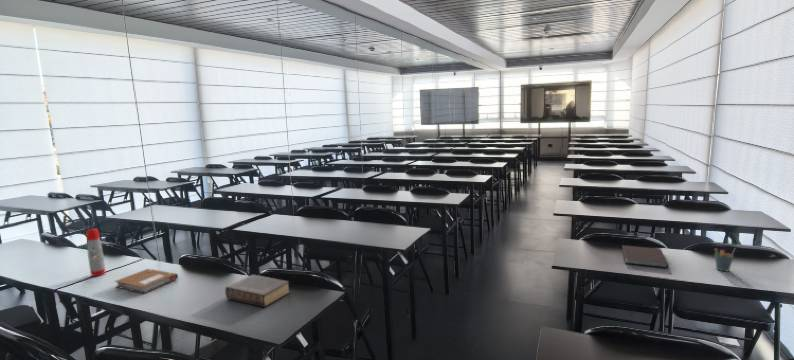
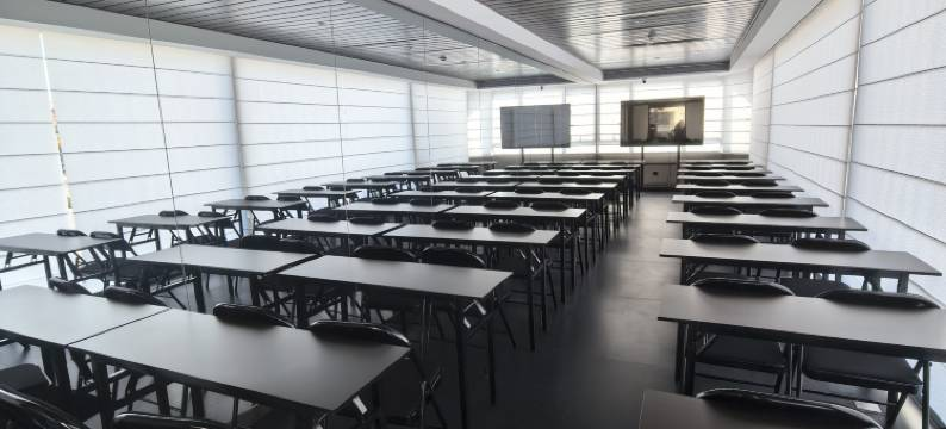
- water bottle [85,228,106,277]
- book [224,274,291,309]
- notebook [114,268,179,294]
- notebook [621,244,669,269]
- pen holder [714,248,736,272]
